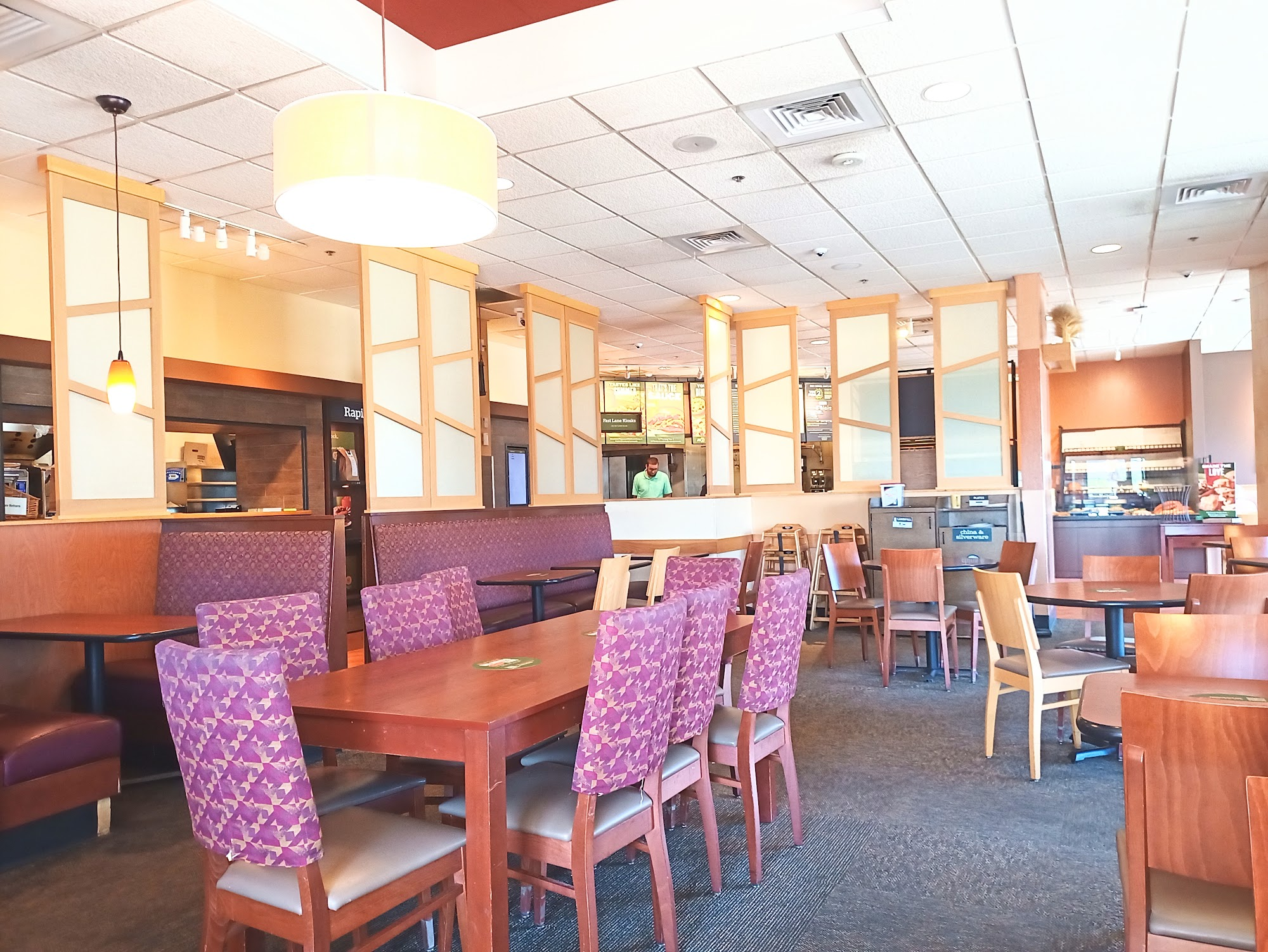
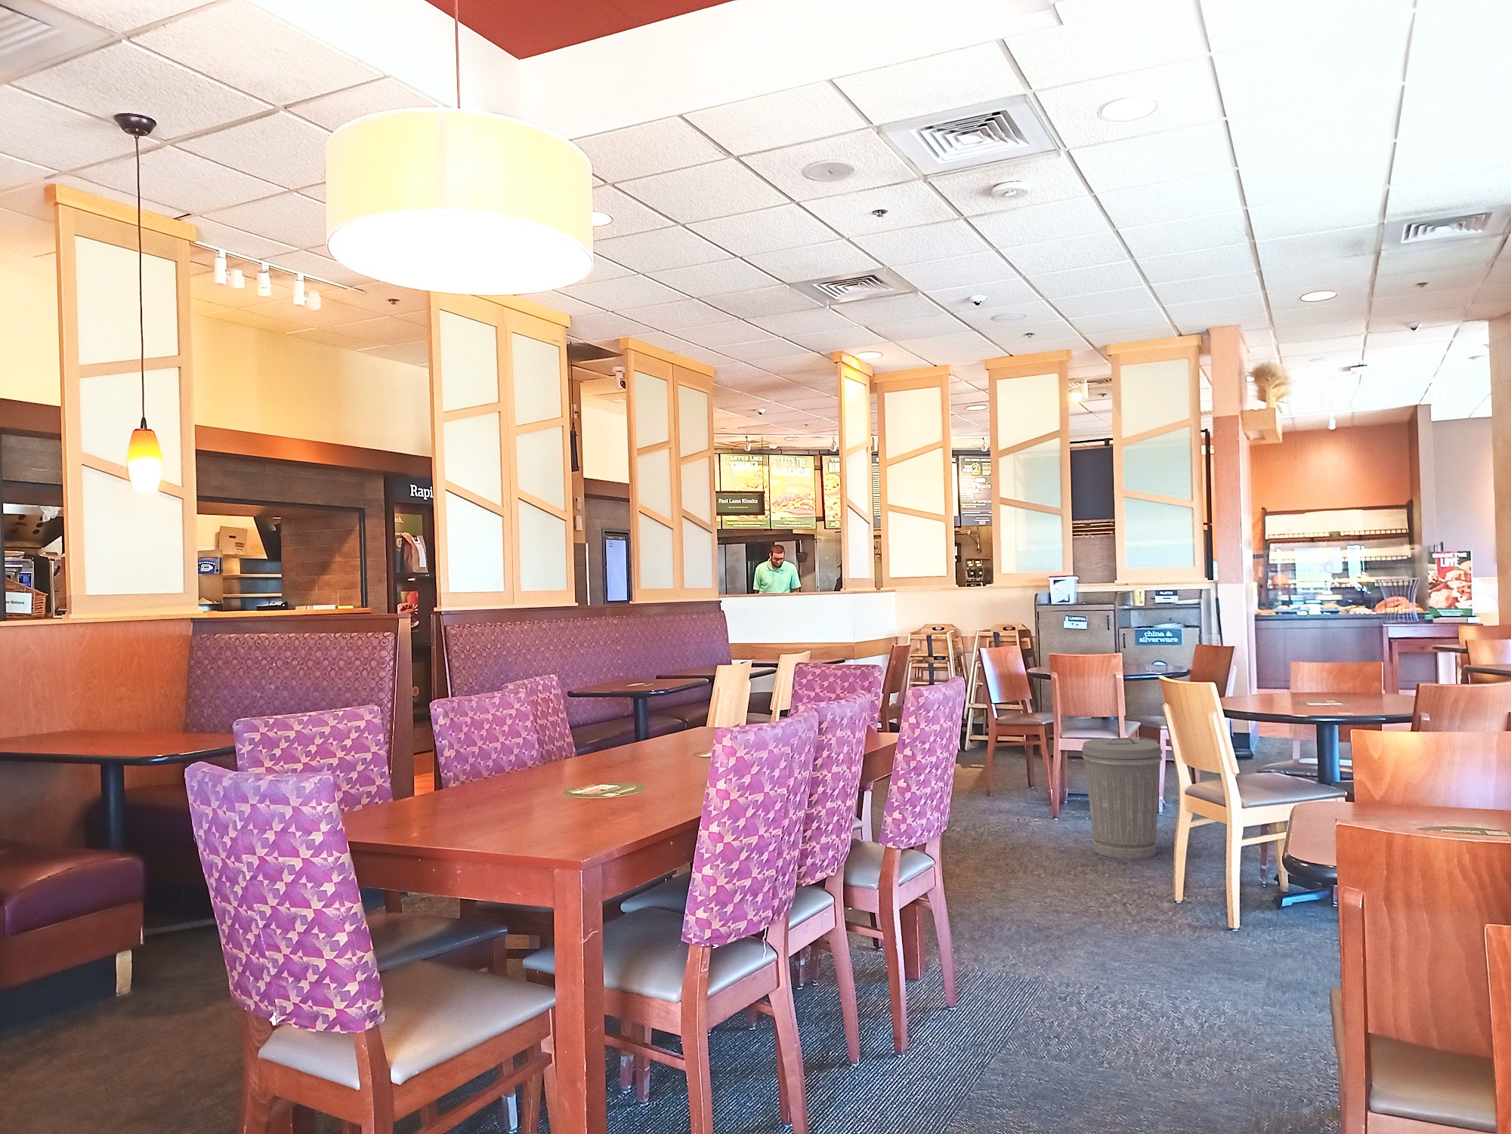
+ trash can [1081,737,1163,859]
